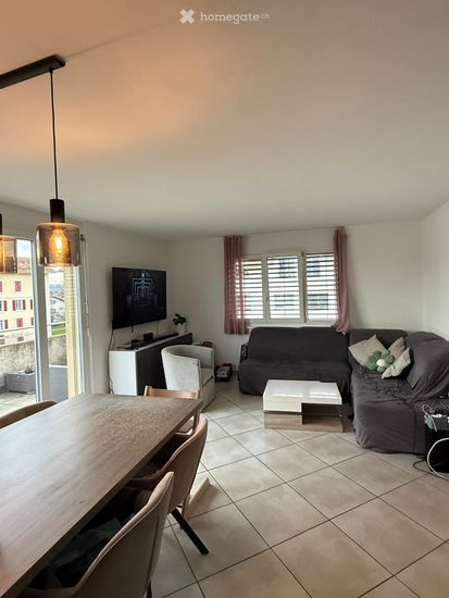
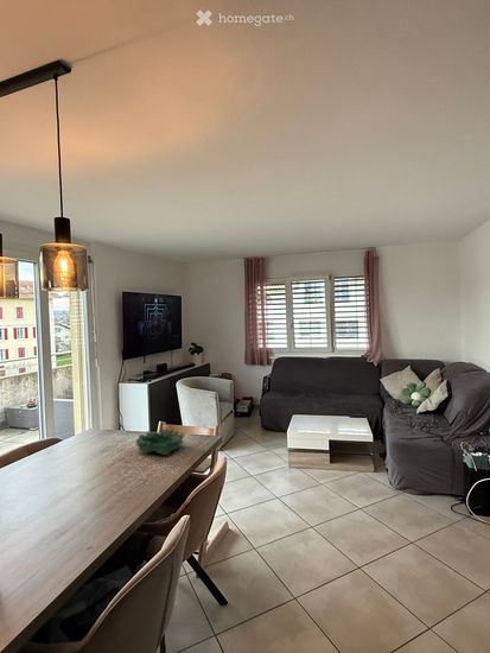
+ decorative bowl [135,427,186,456]
